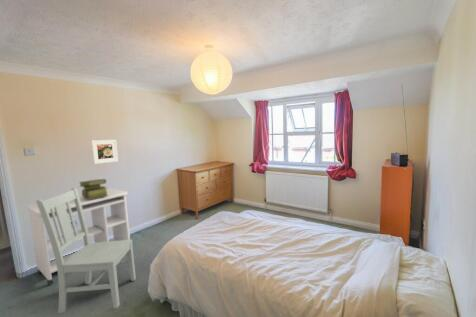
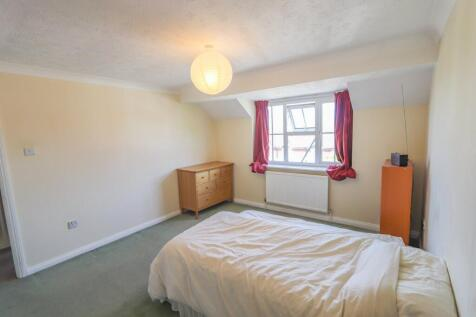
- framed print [90,139,119,165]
- chair [35,187,137,315]
- desk [25,187,131,286]
- stack of books [78,178,108,199]
